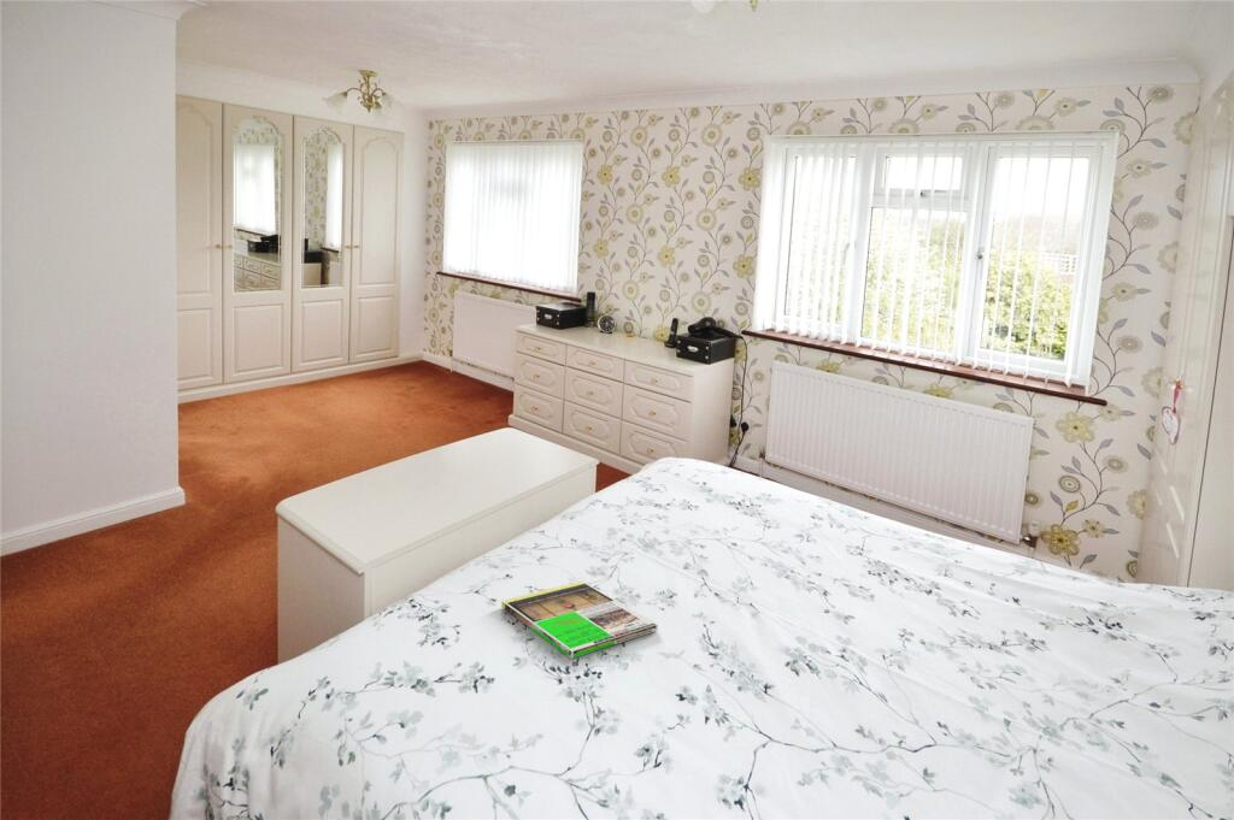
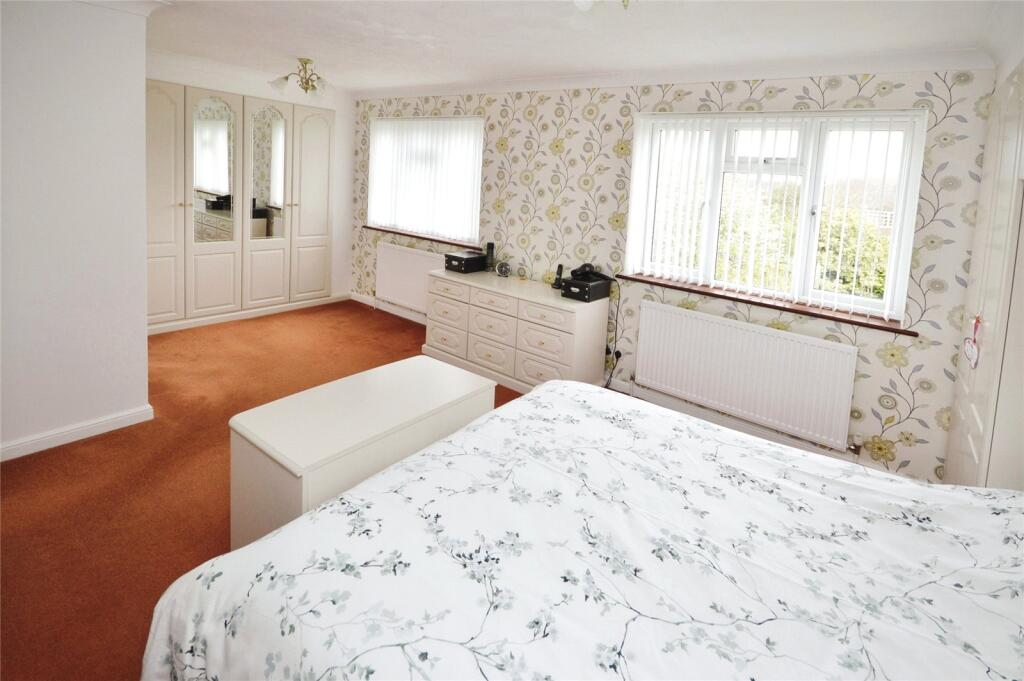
- magazine [500,580,659,660]
